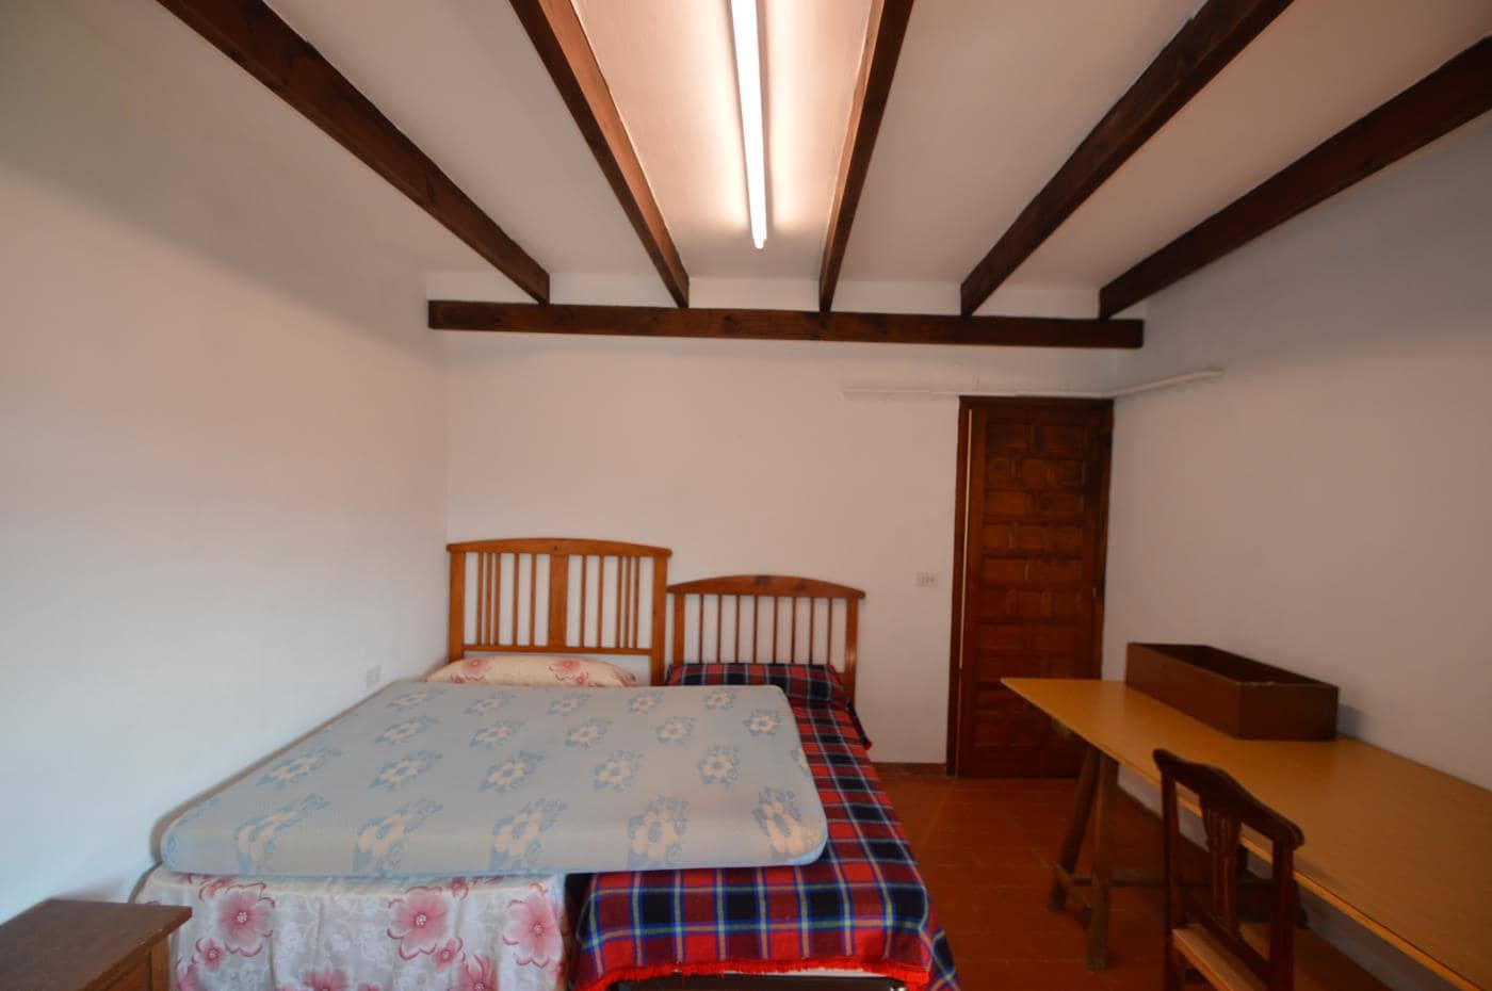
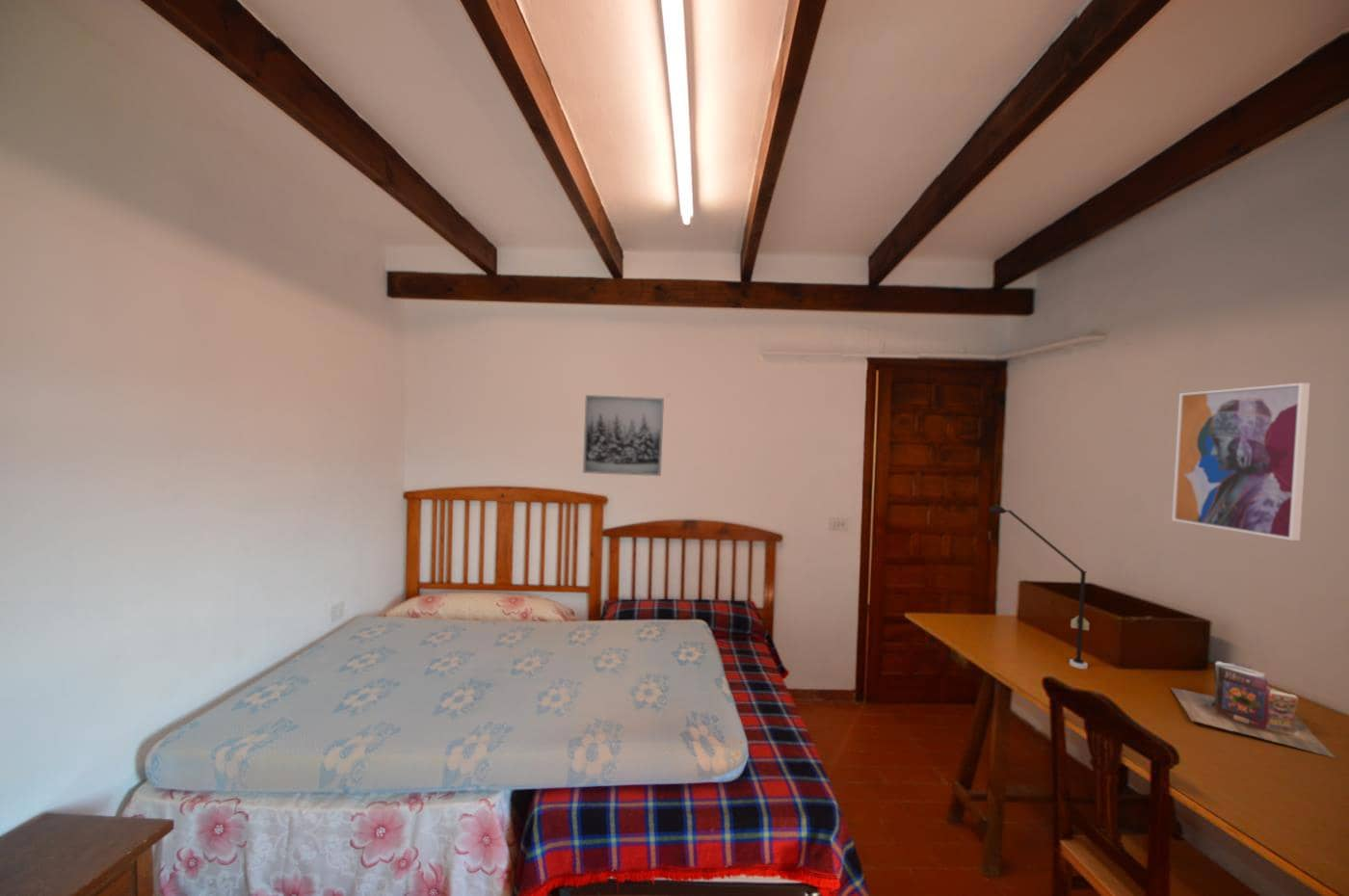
+ wall art [582,394,665,477]
+ desk lamp [988,504,1090,670]
+ wall art [1171,382,1310,541]
+ books [1170,660,1337,759]
